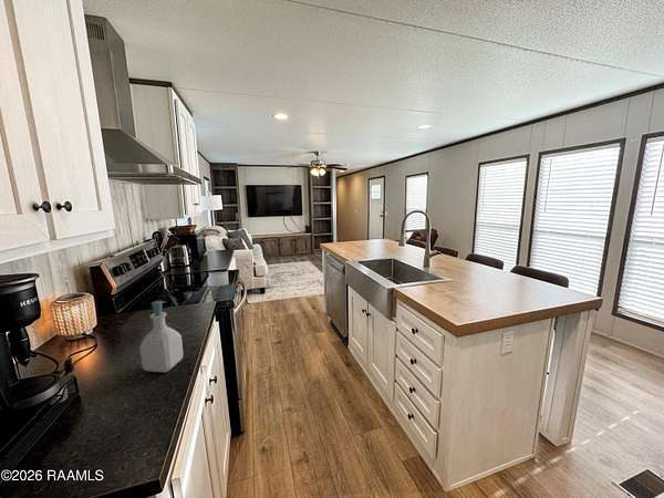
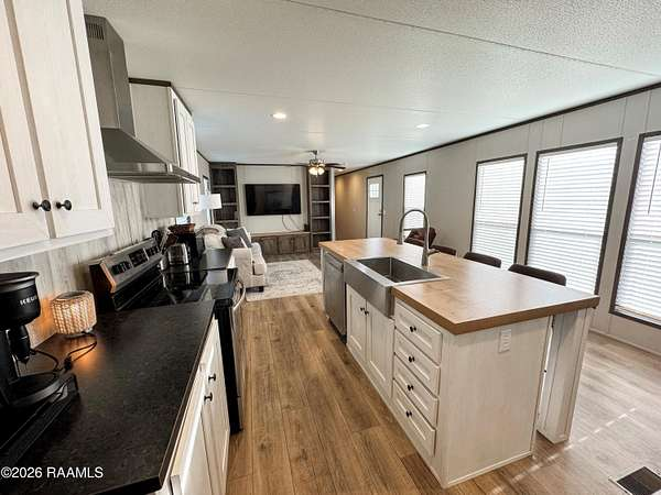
- soap bottle [139,300,184,373]
